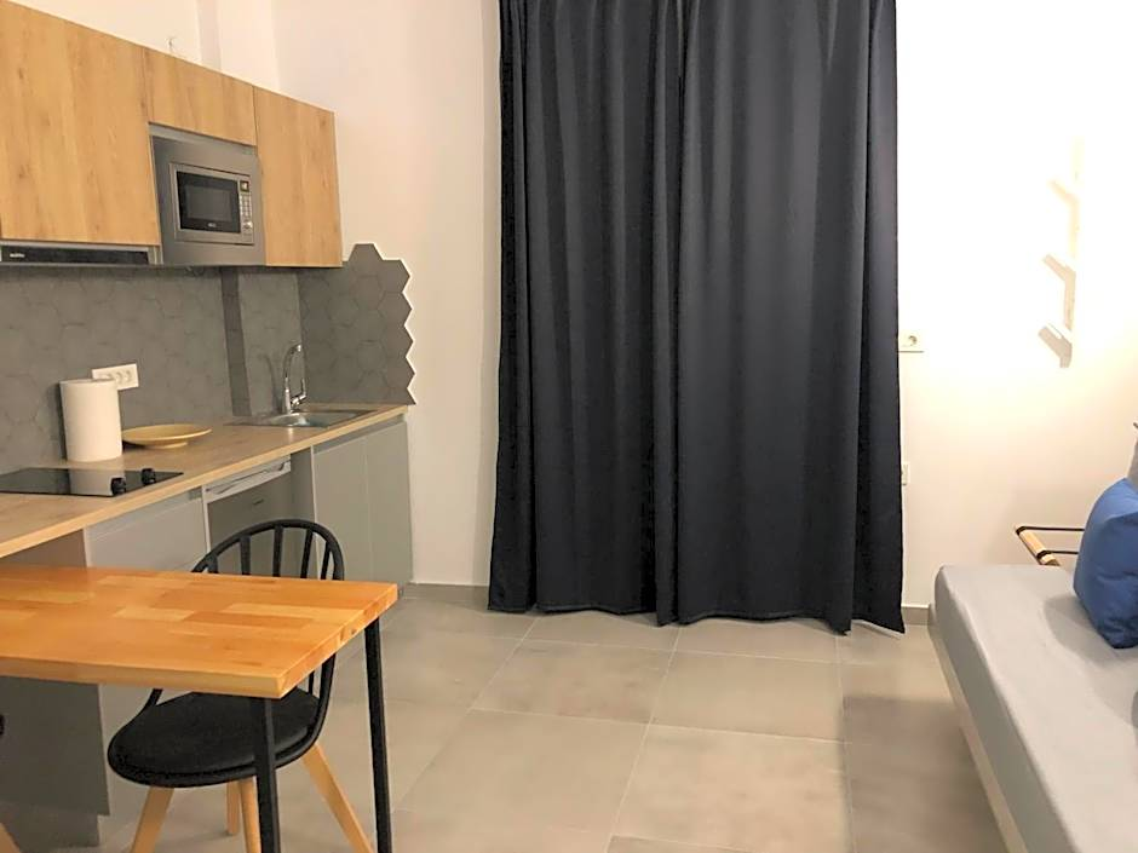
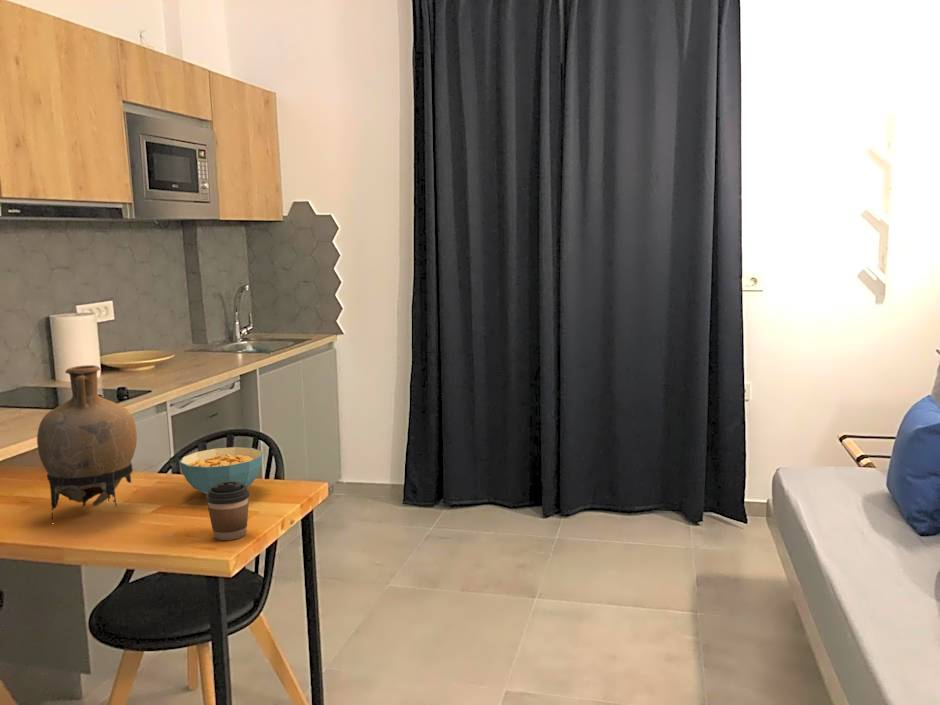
+ coffee cup [205,481,250,541]
+ vase [36,364,138,522]
+ cereal bowl [179,446,263,495]
